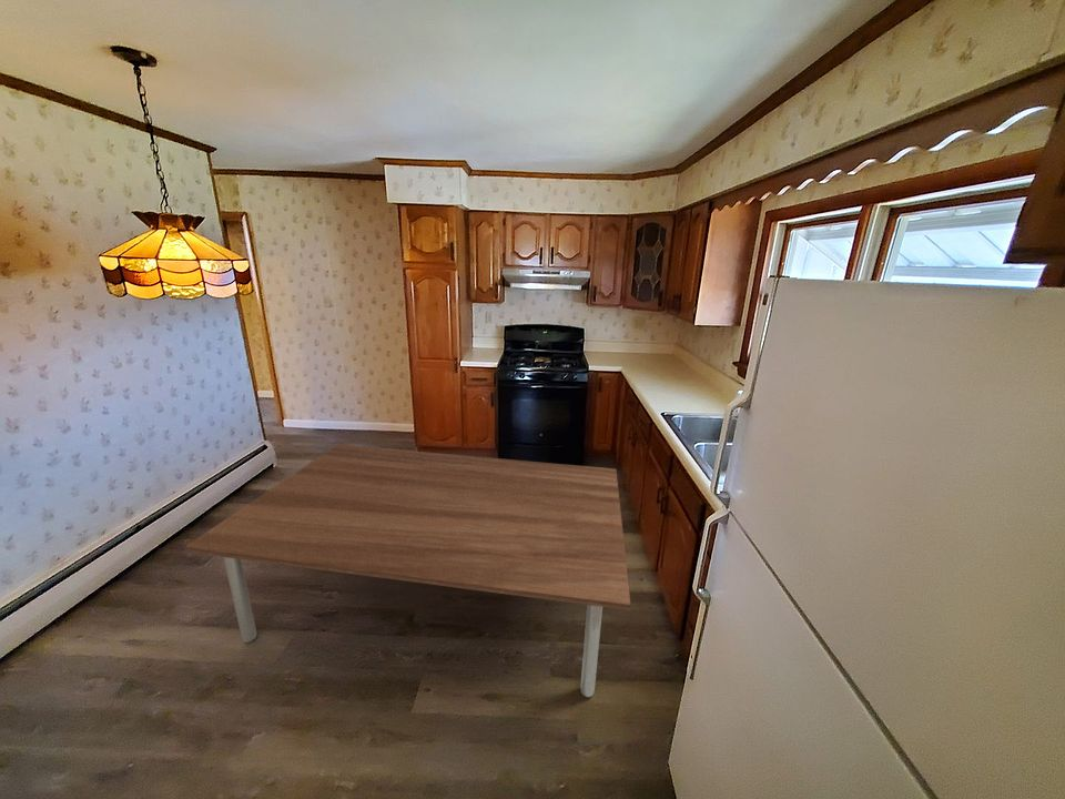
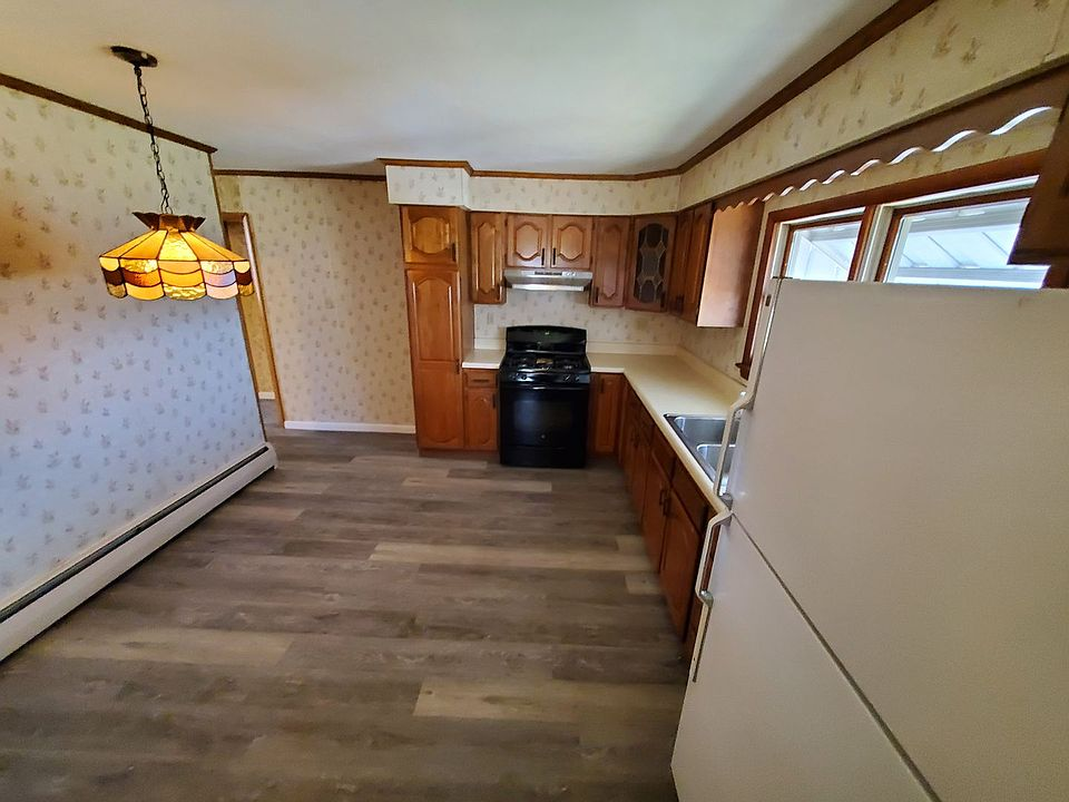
- dining table [183,444,631,698]
